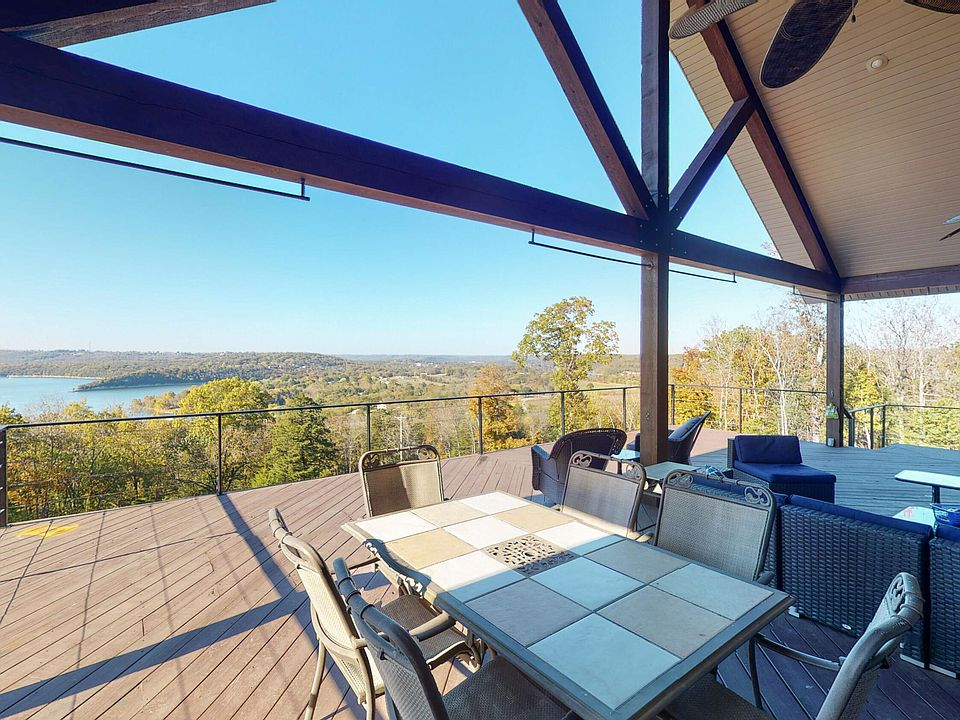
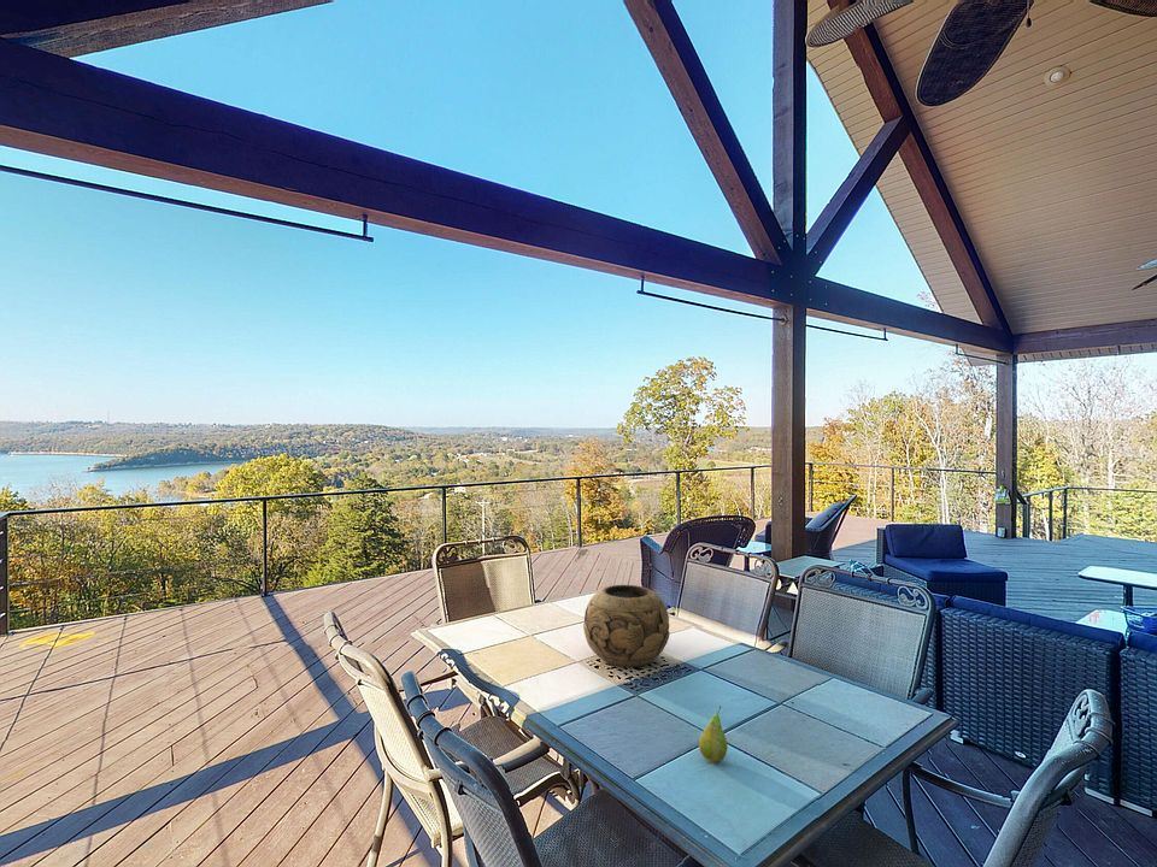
+ fruit [698,706,729,763]
+ decorative bowl [582,584,671,668]
